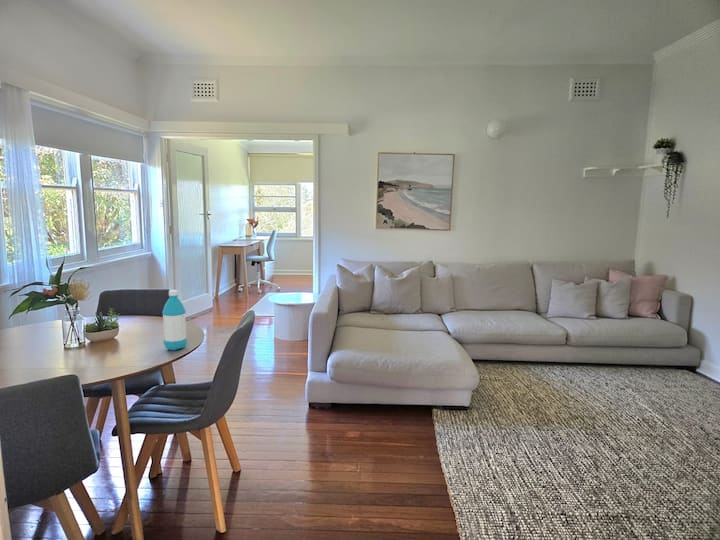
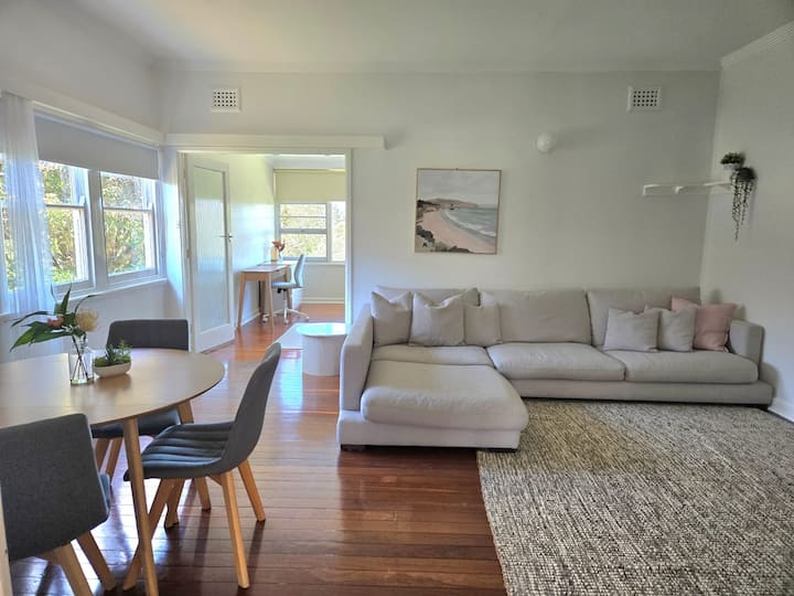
- water bottle [161,289,188,351]
